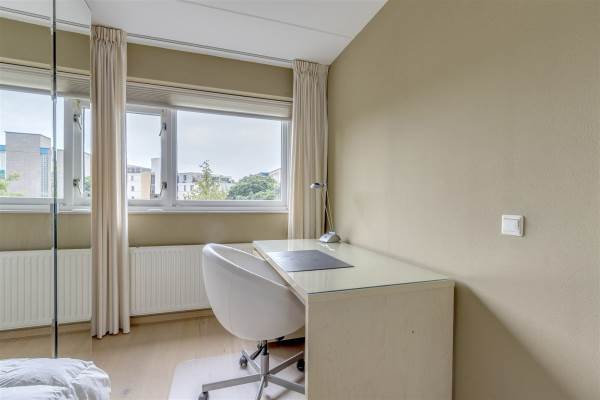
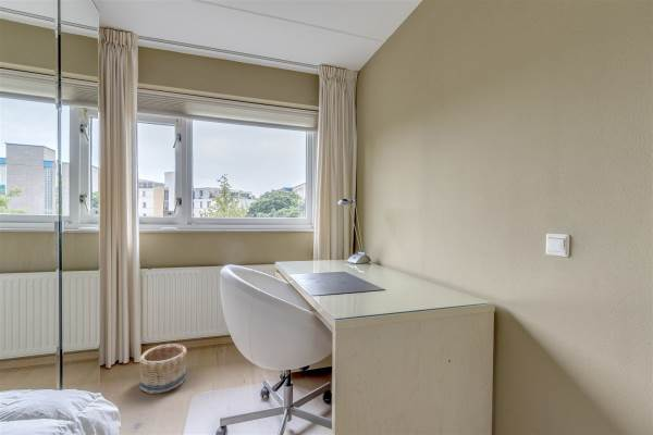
+ basket [138,343,188,395]
